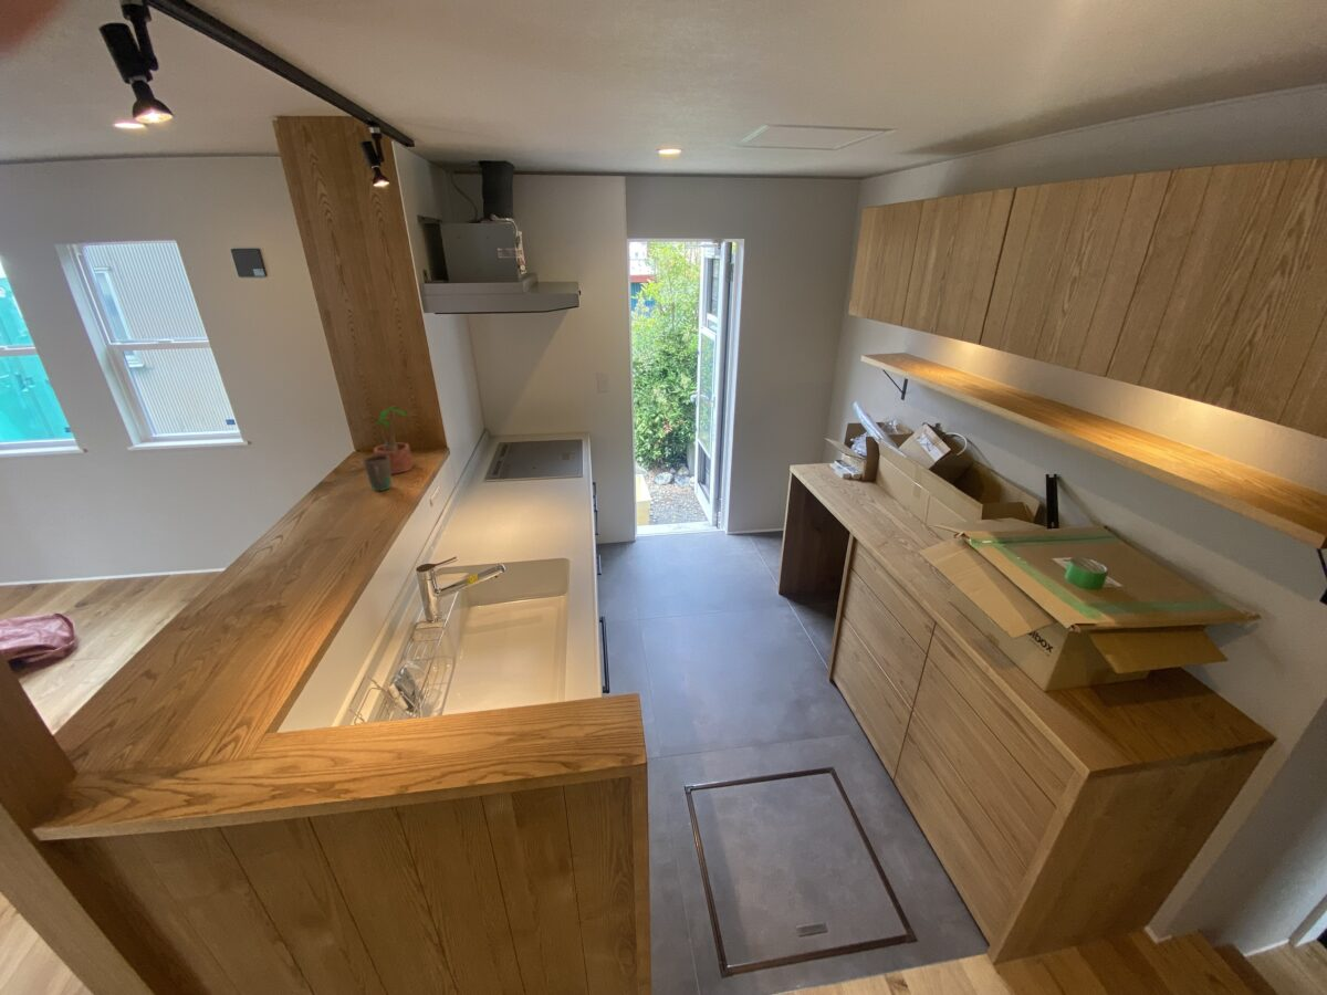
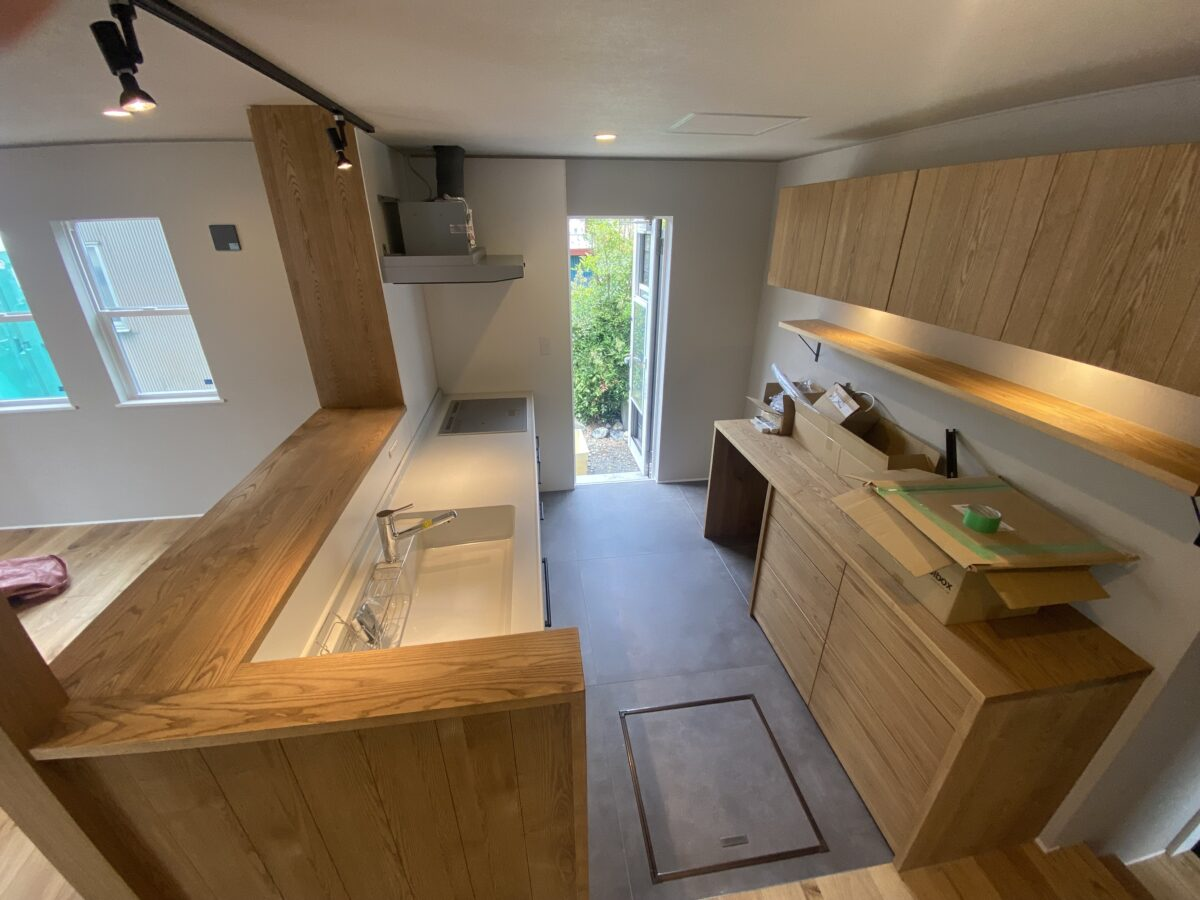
- mug [362,454,393,492]
- potted plant [373,406,414,475]
